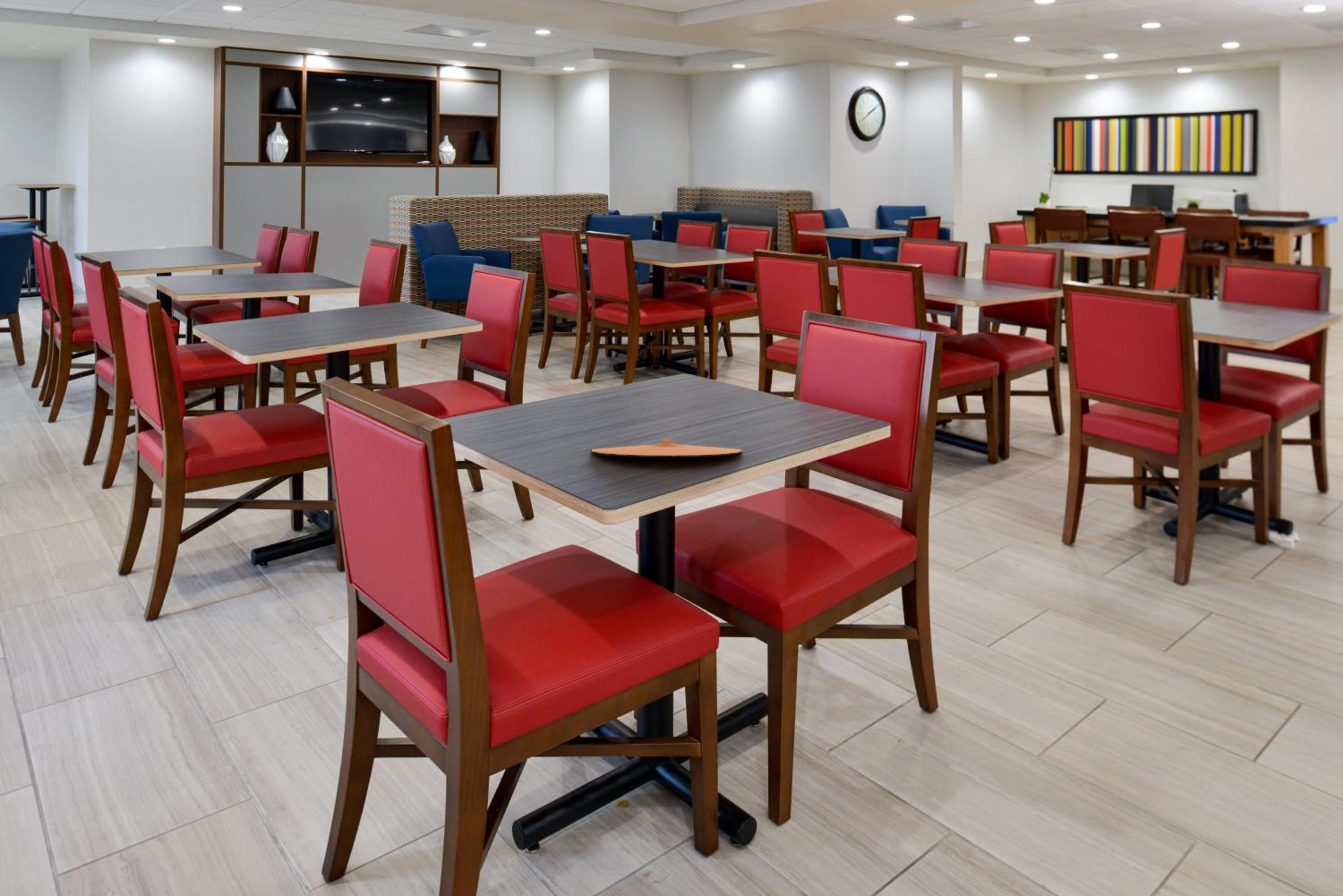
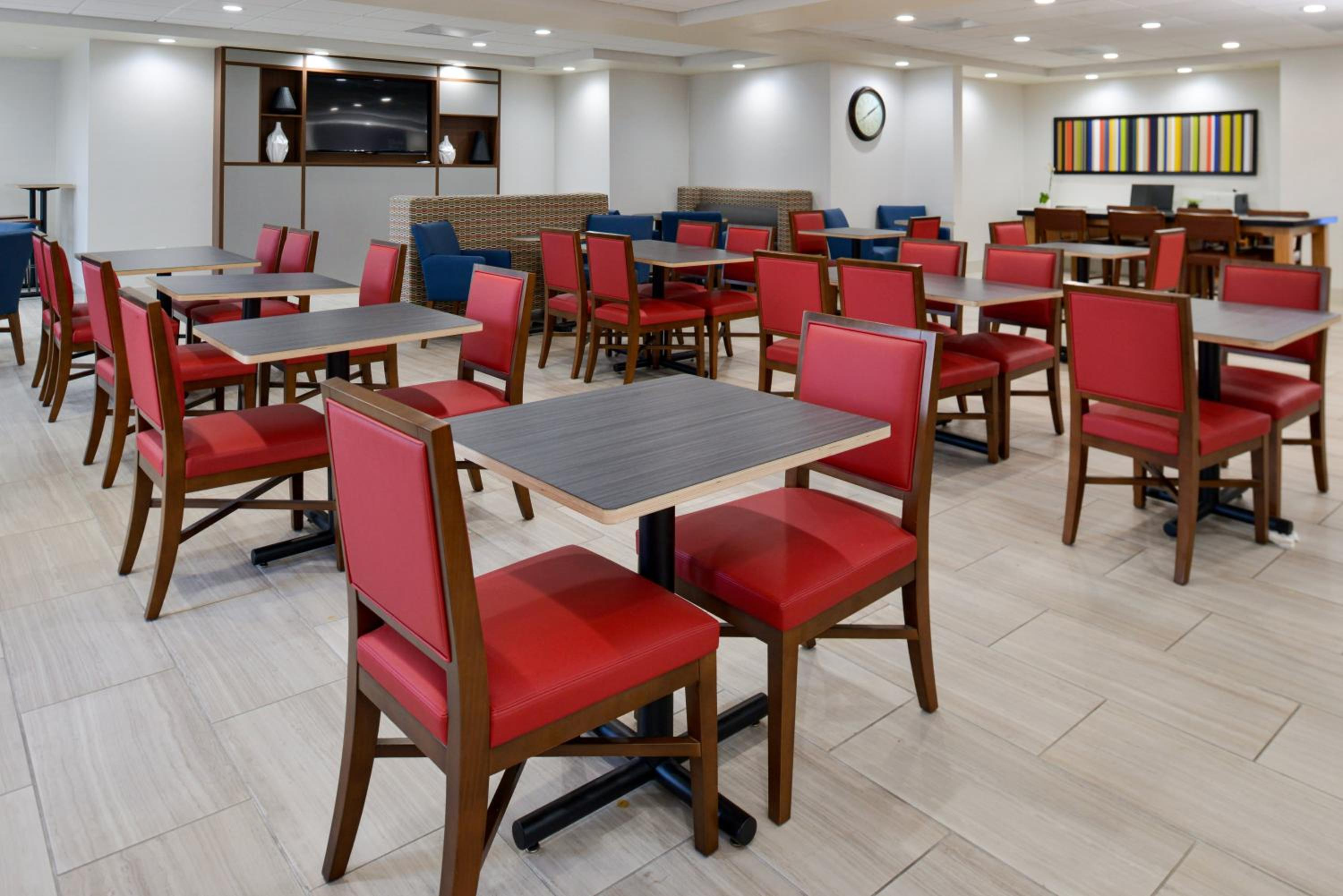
- plate [591,439,743,457]
